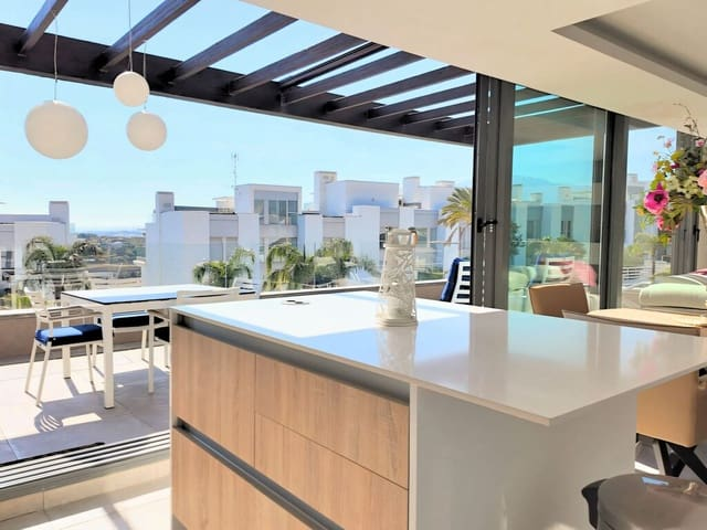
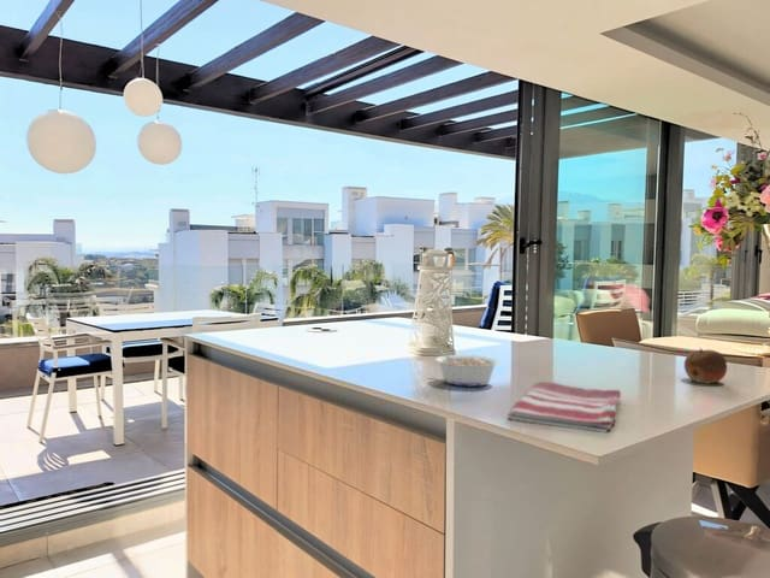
+ legume [434,348,500,388]
+ dish towel [507,381,622,434]
+ fruit [683,347,729,385]
